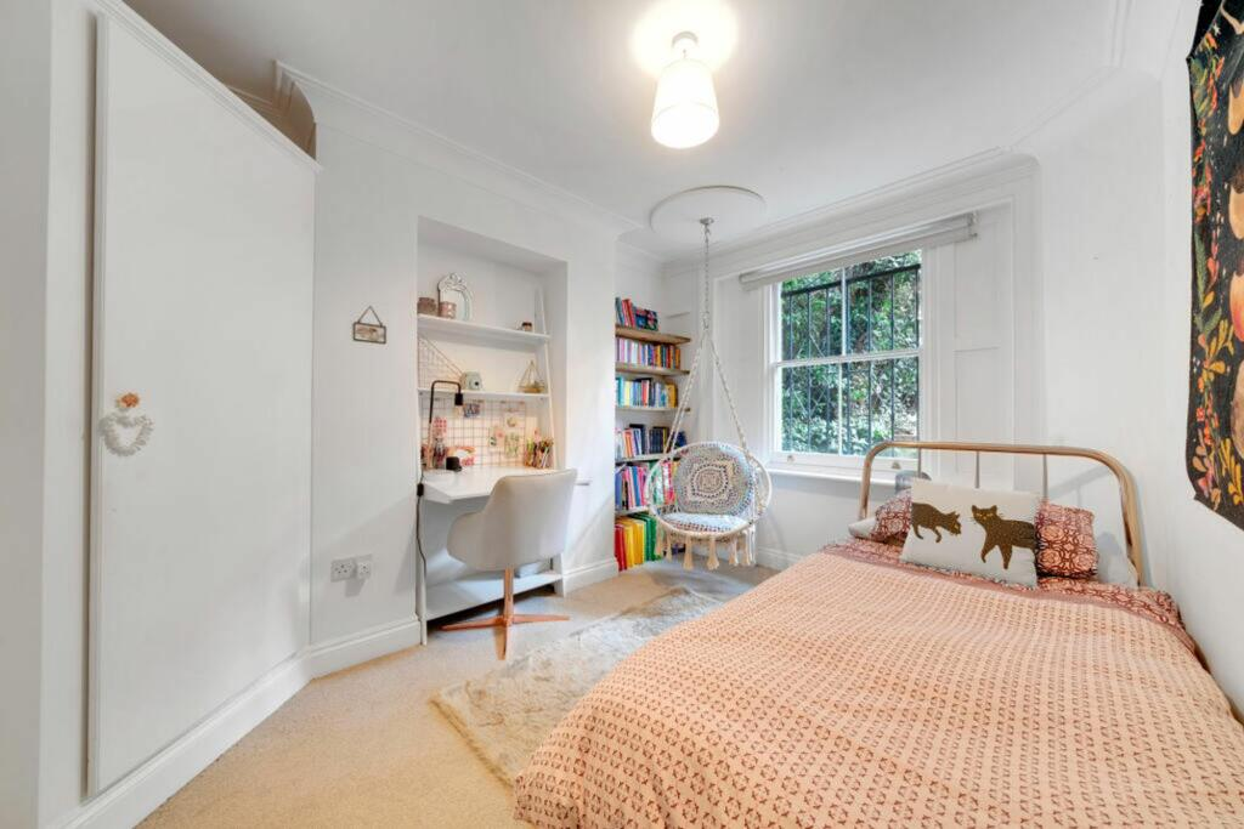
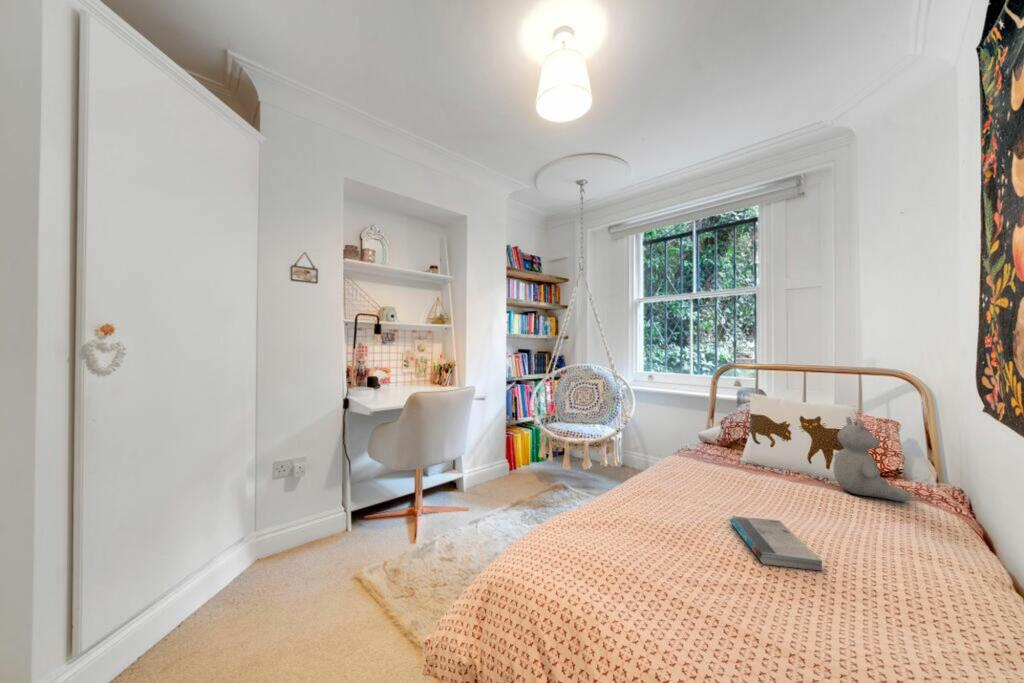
+ book [728,515,823,572]
+ teddy bear [833,416,912,503]
